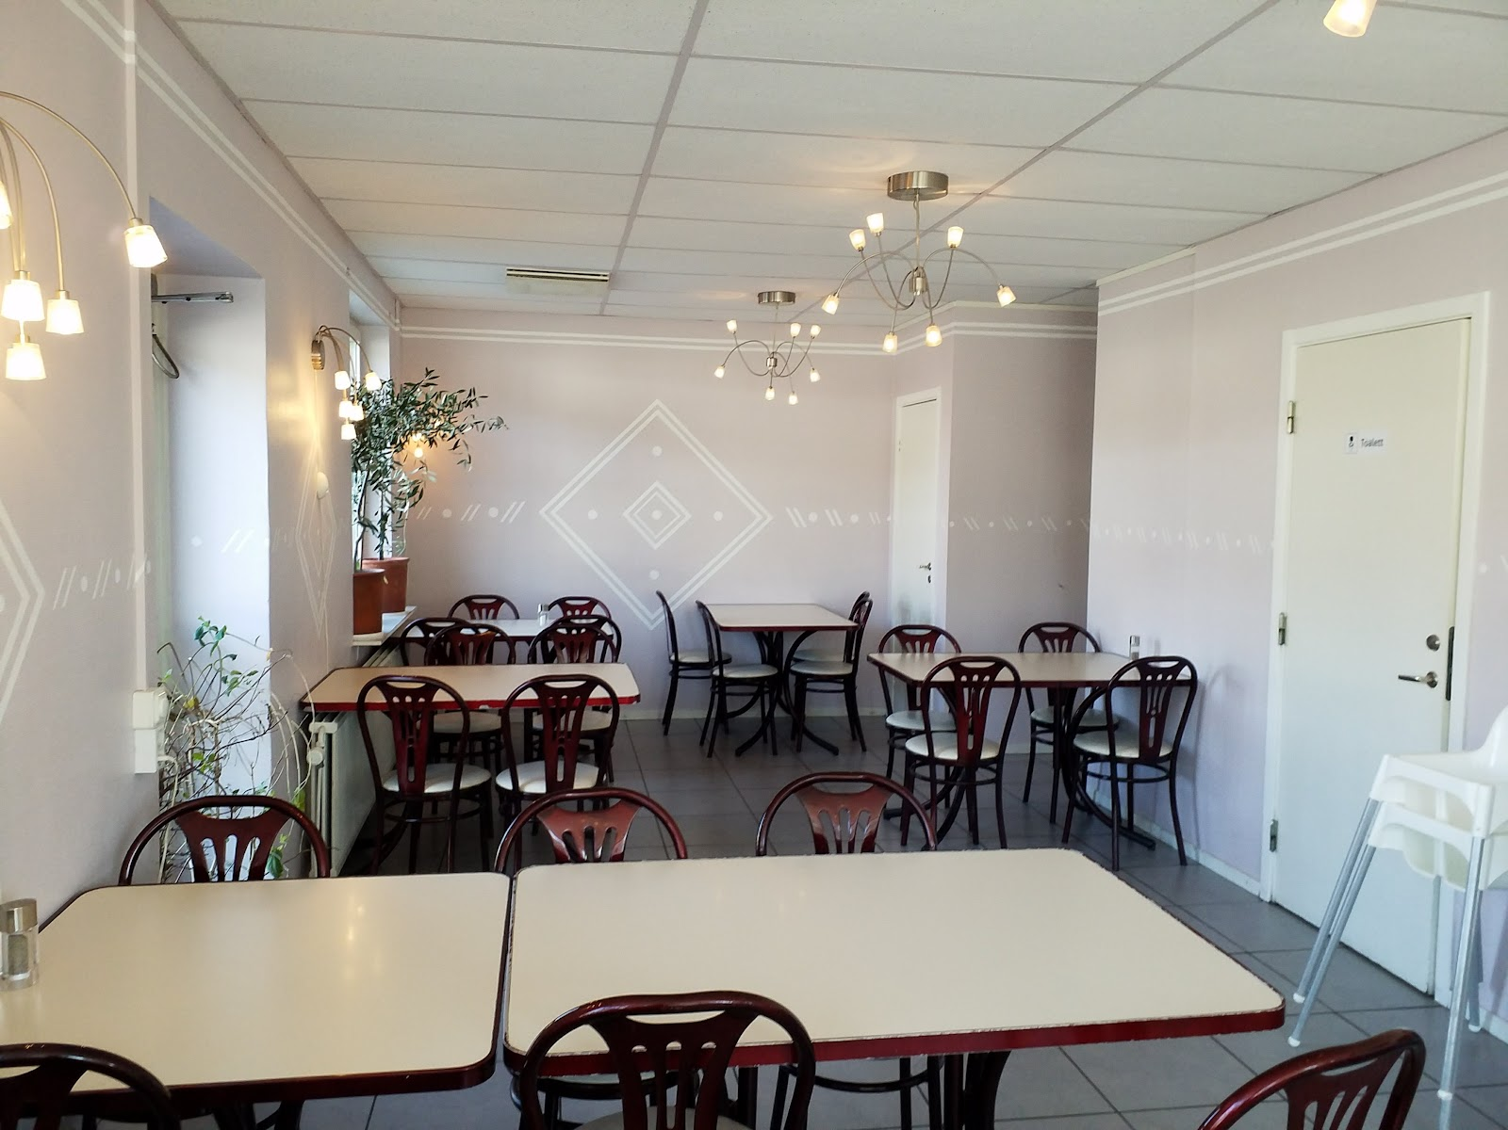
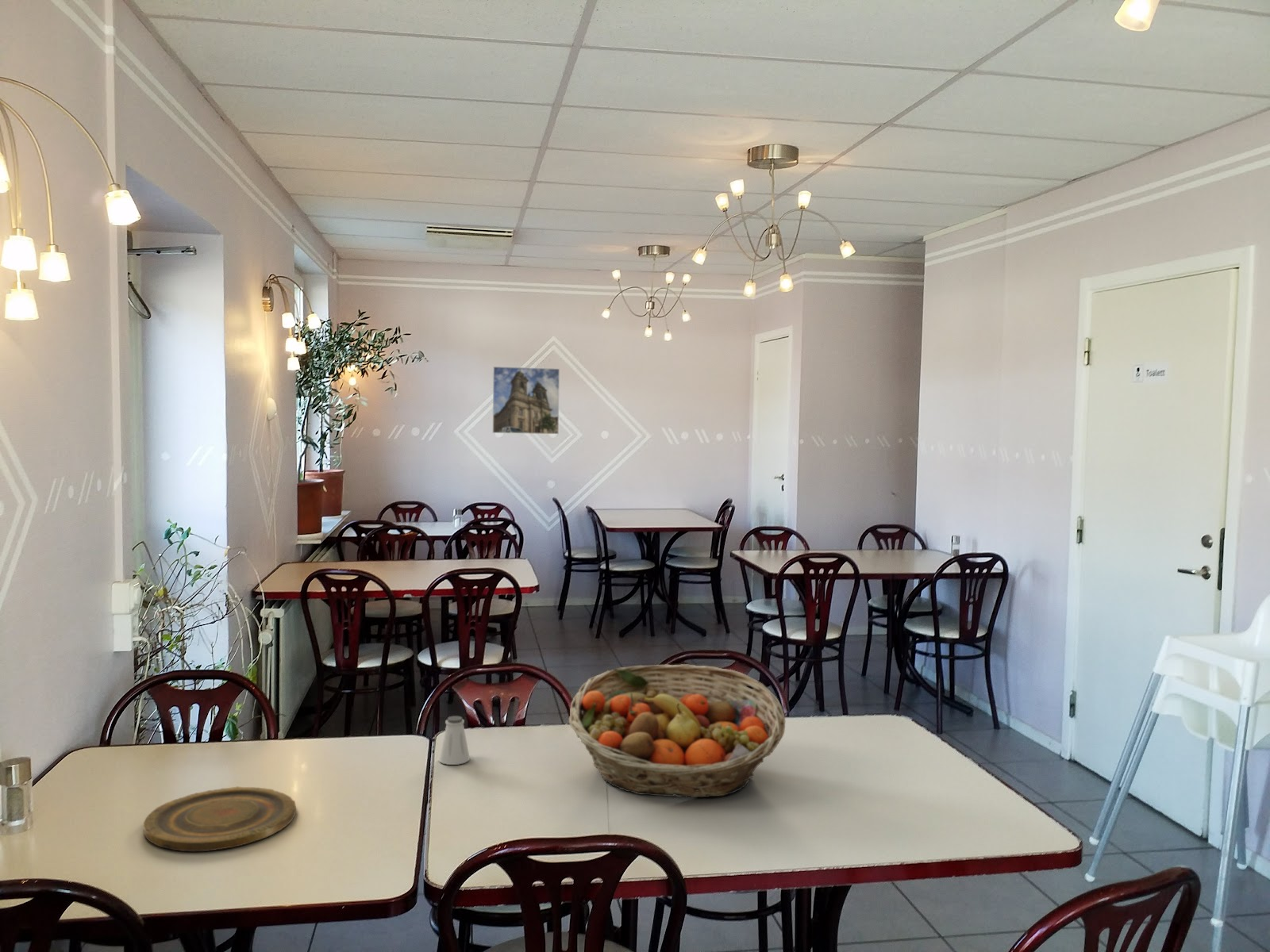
+ plate [143,785,297,852]
+ saltshaker [438,715,471,766]
+ fruit basket [568,663,786,798]
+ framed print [492,366,560,435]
